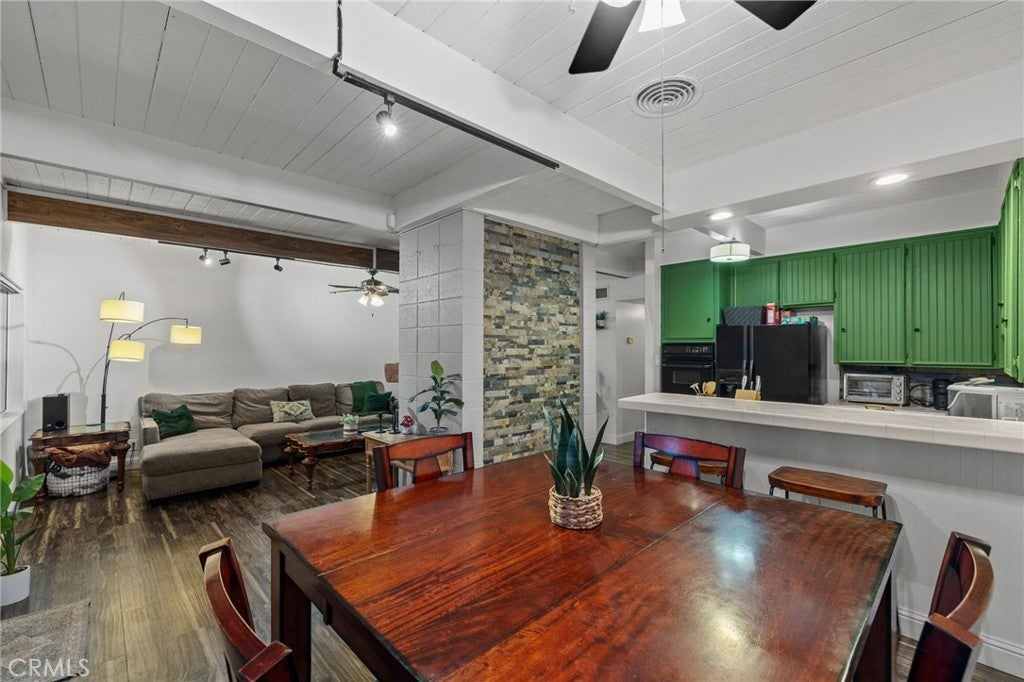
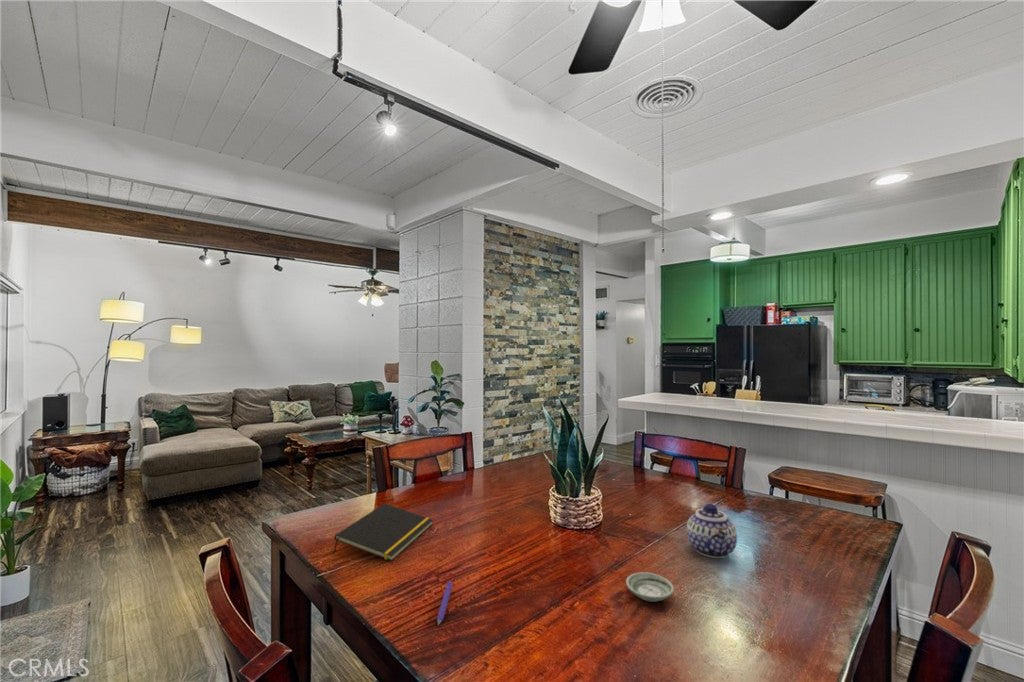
+ notepad [332,502,434,562]
+ saucer [625,571,675,603]
+ pen [436,581,453,626]
+ teapot [686,503,738,559]
